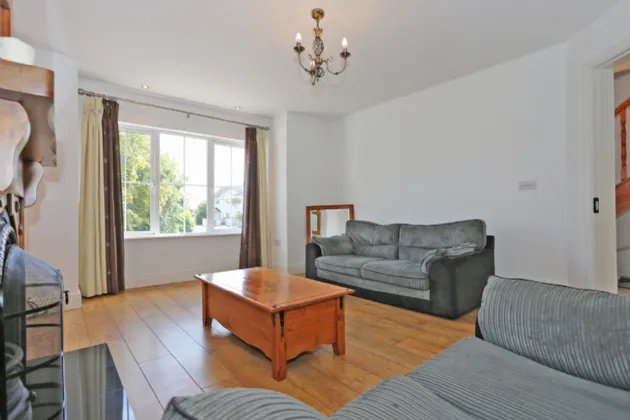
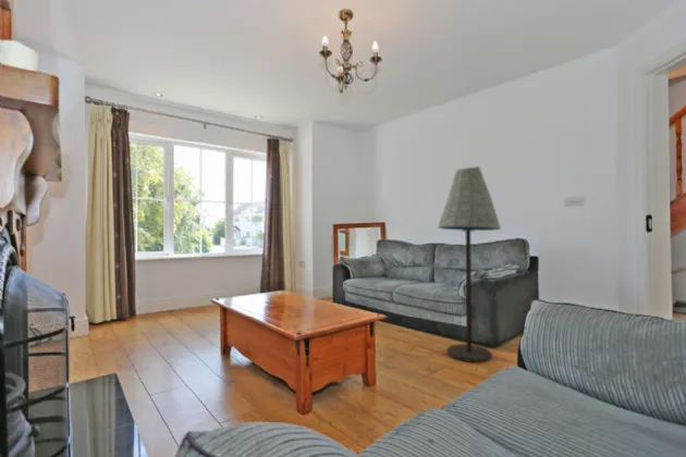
+ floor lamp [437,165,502,363]
